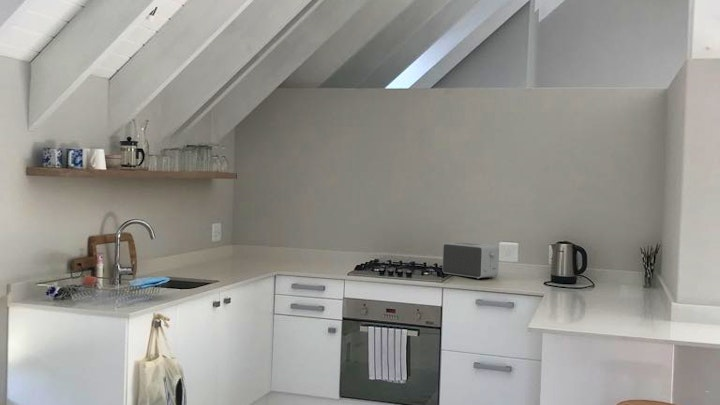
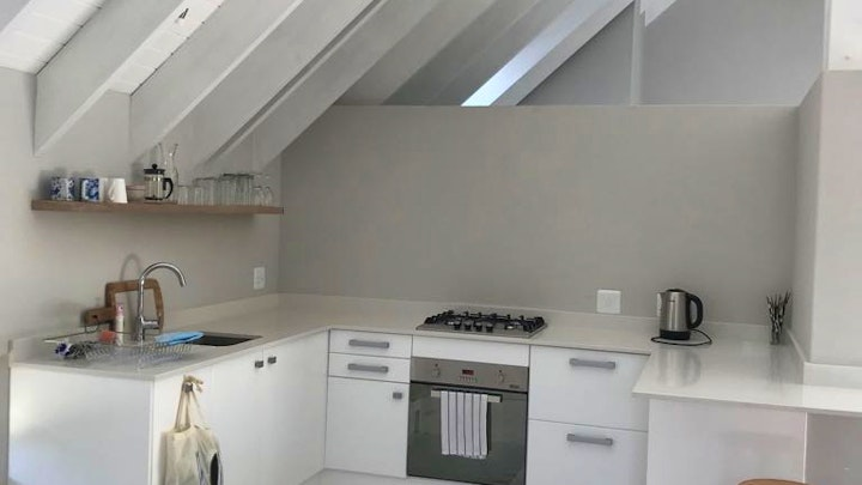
- toaster [441,241,500,280]
